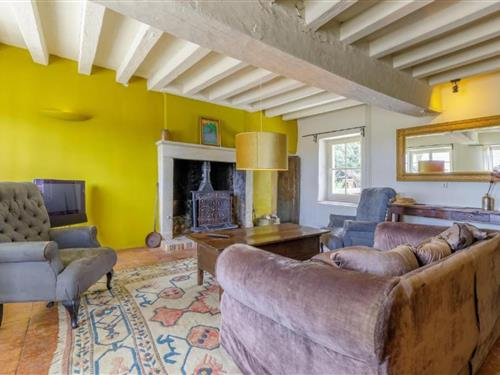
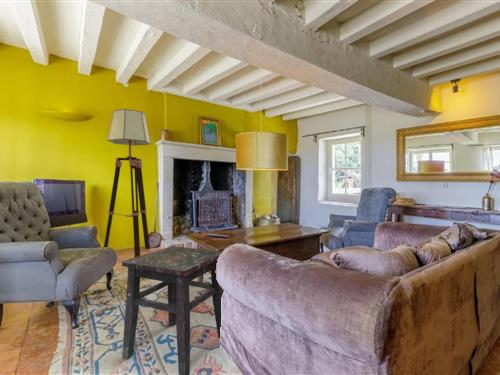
+ side table [121,245,224,375]
+ floor lamp [103,108,152,258]
